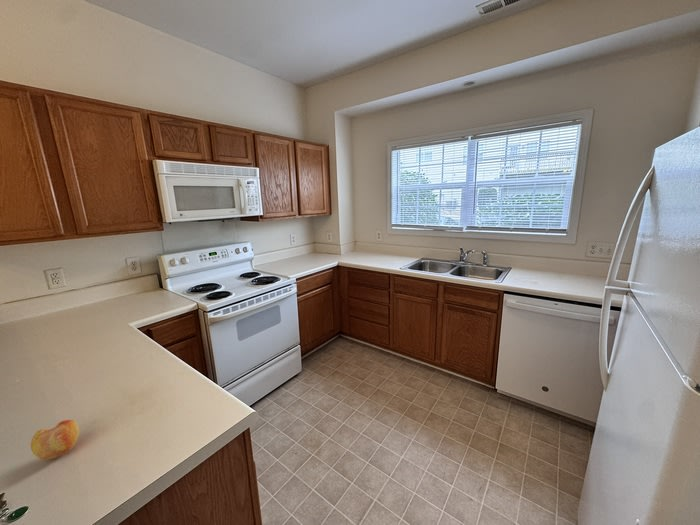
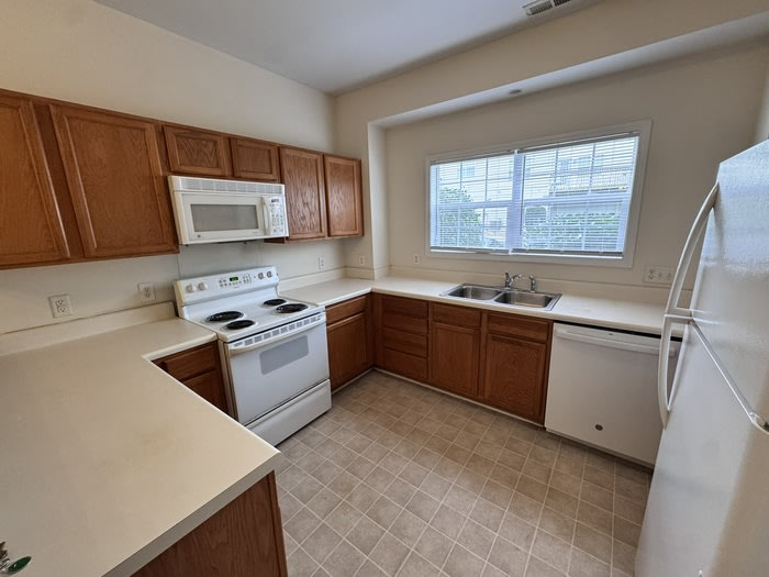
- fruit [30,419,80,461]
